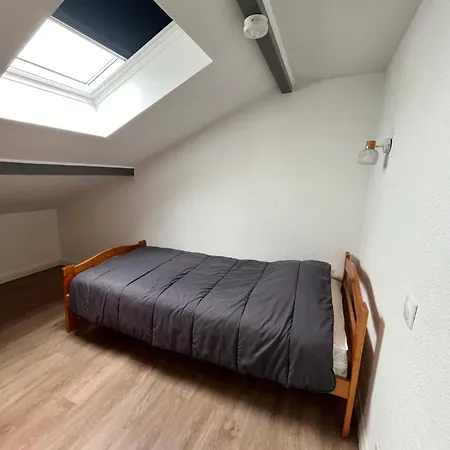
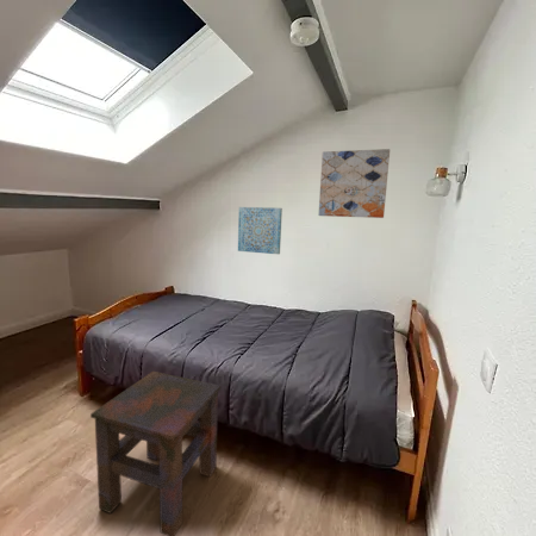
+ wall art [237,206,283,255]
+ wall art [318,148,391,219]
+ side table [89,370,222,536]
